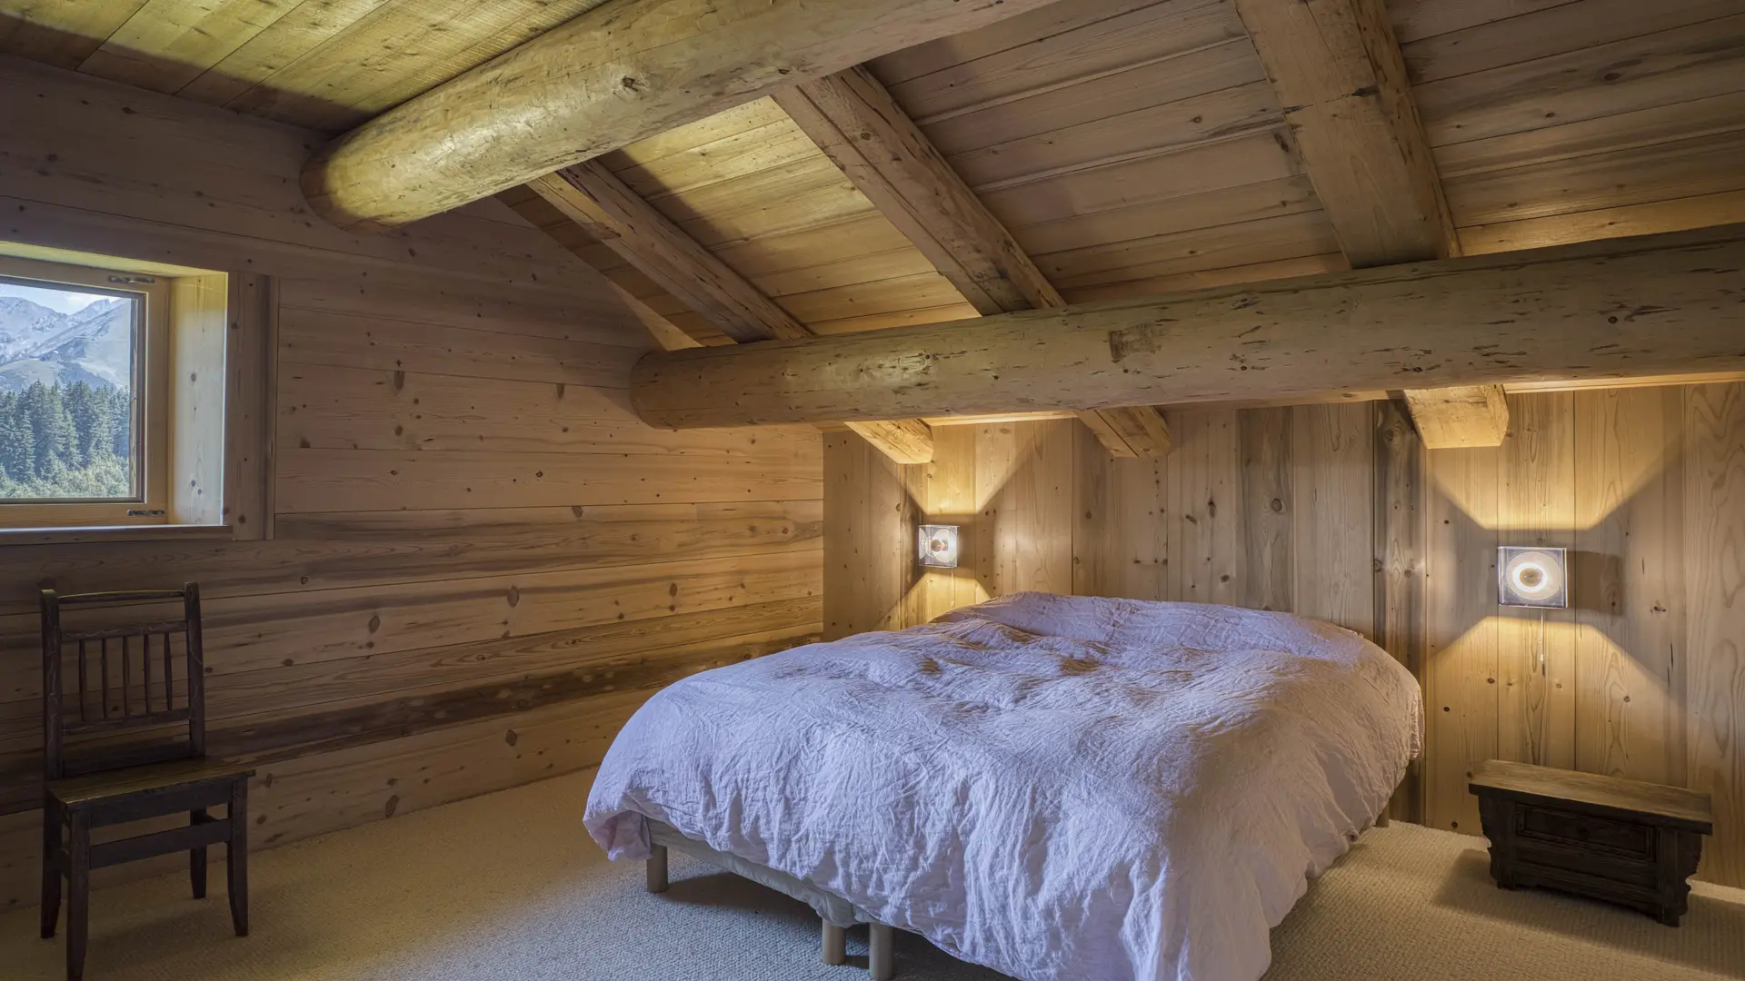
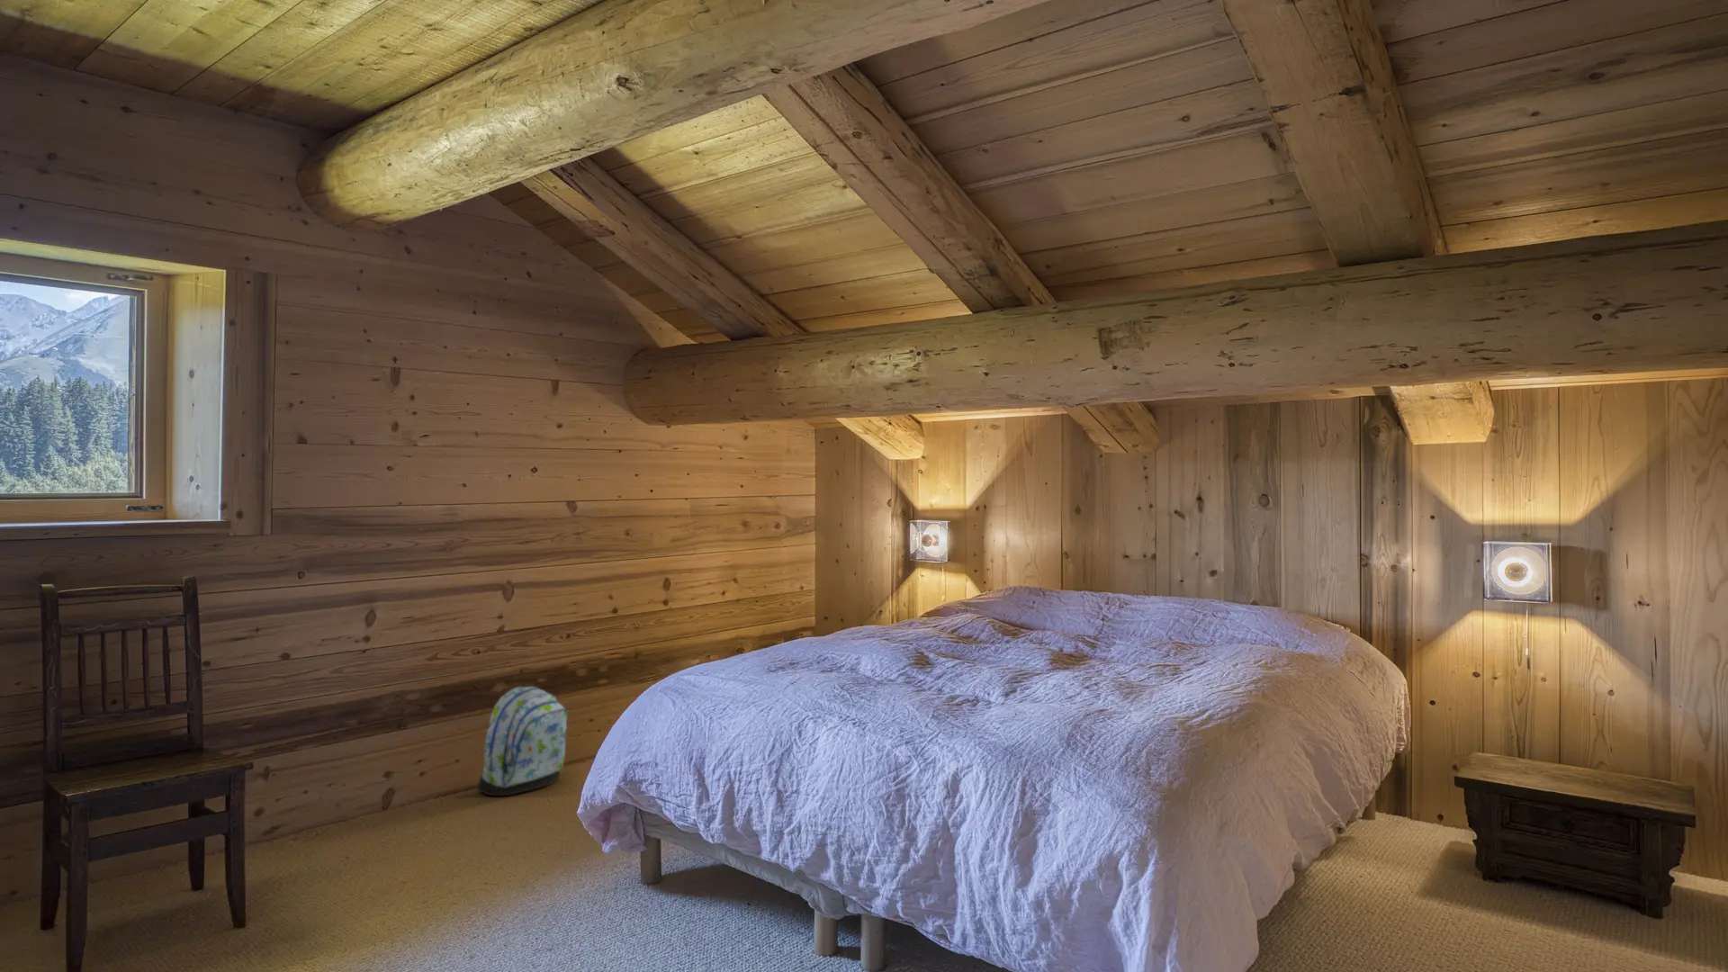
+ backpack [476,686,568,796]
